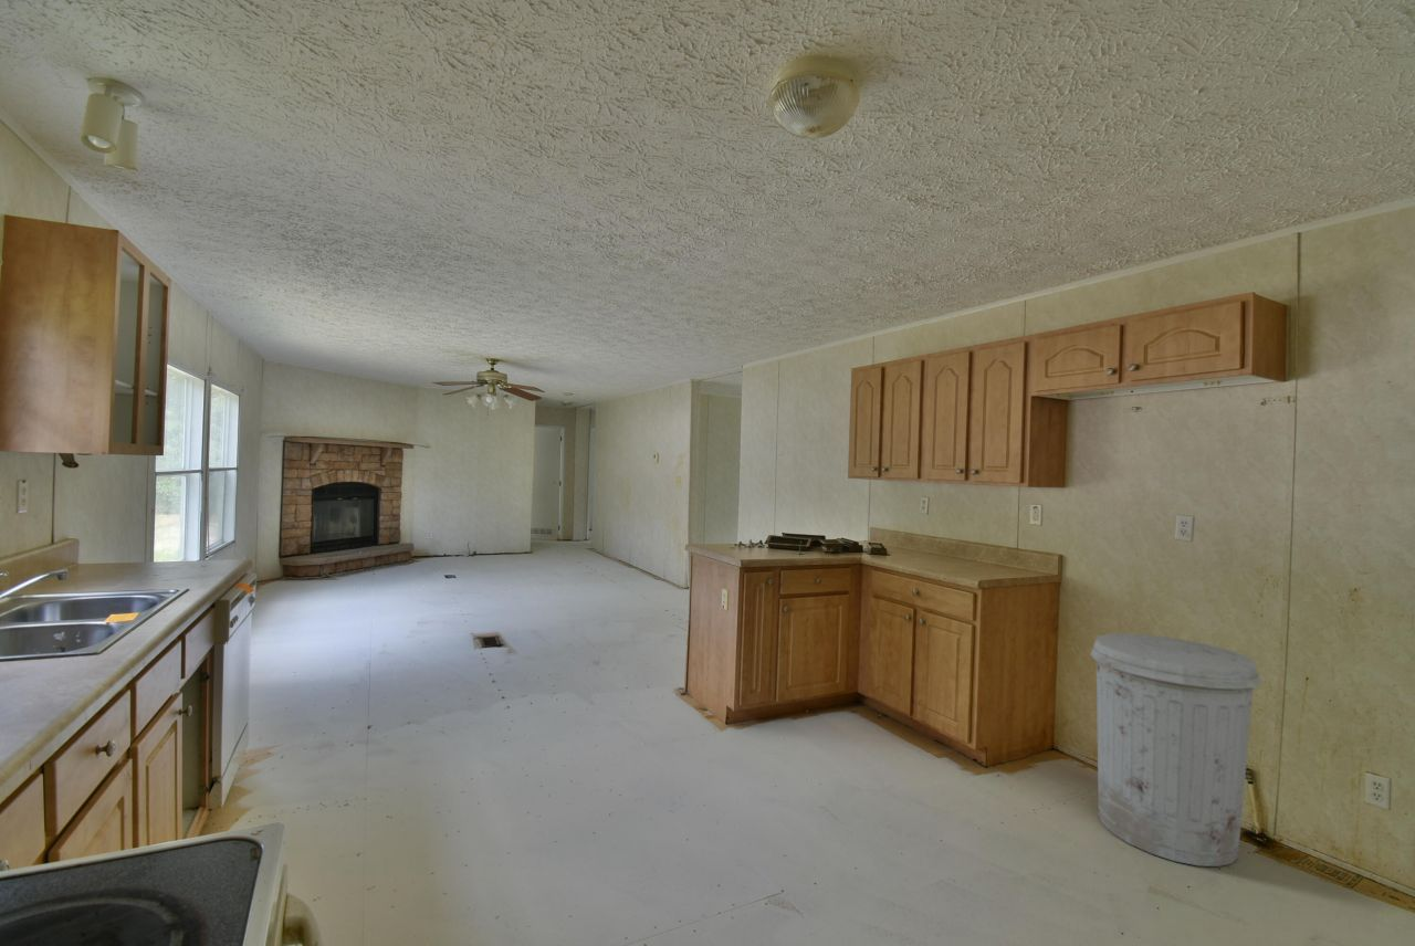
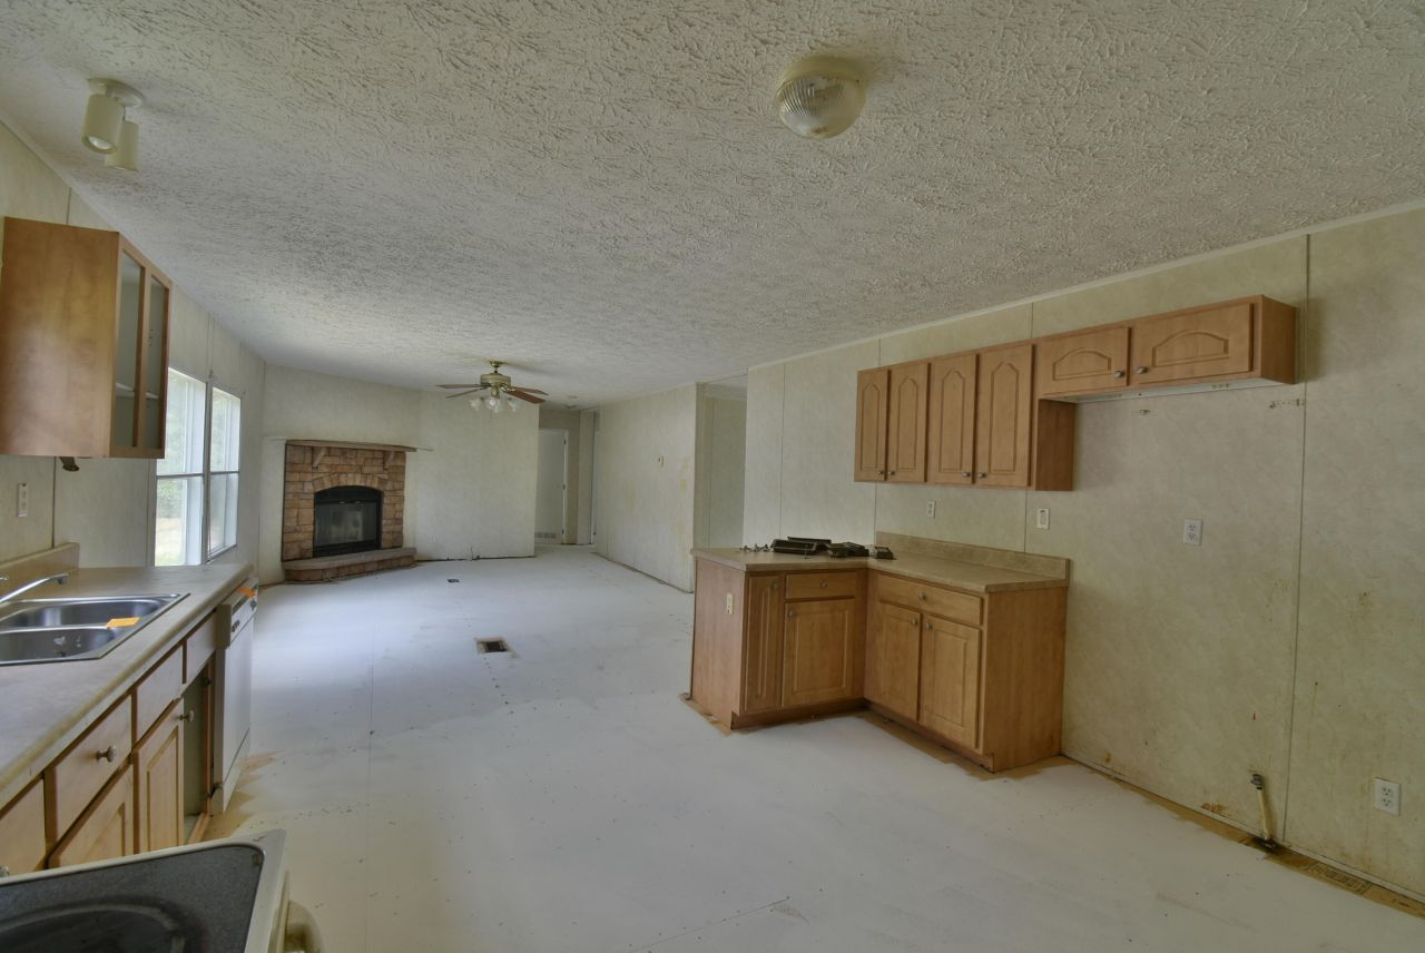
- trash can [1089,632,1262,868]
